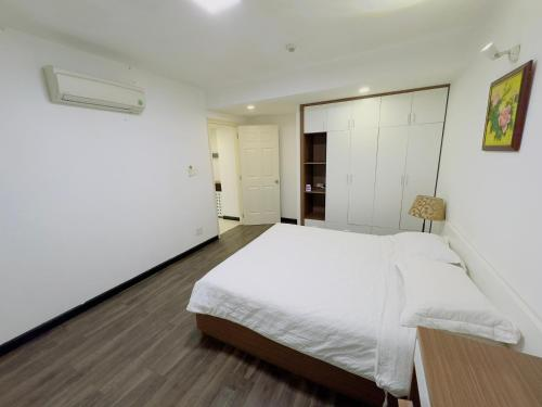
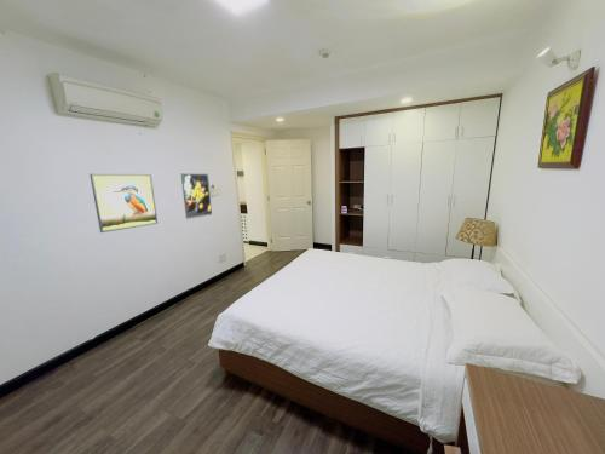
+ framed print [180,172,213,220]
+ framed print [88,173,159,234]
